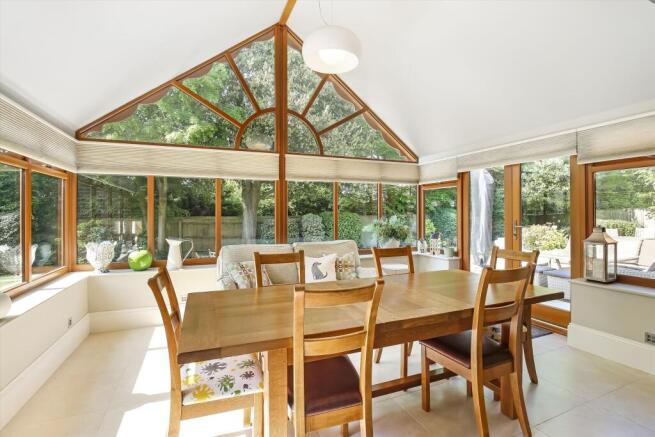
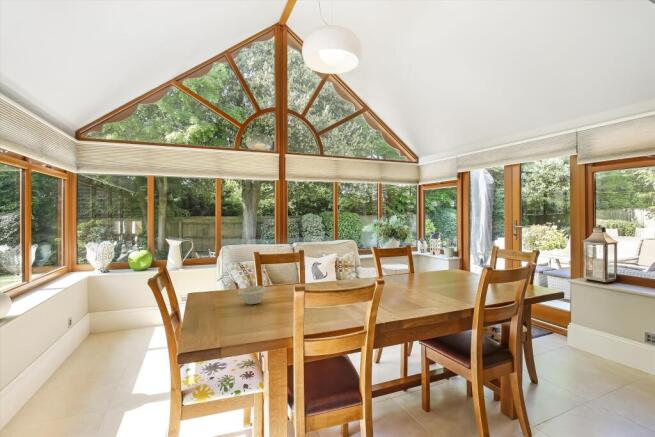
+ bowl [237,285,267,305]
